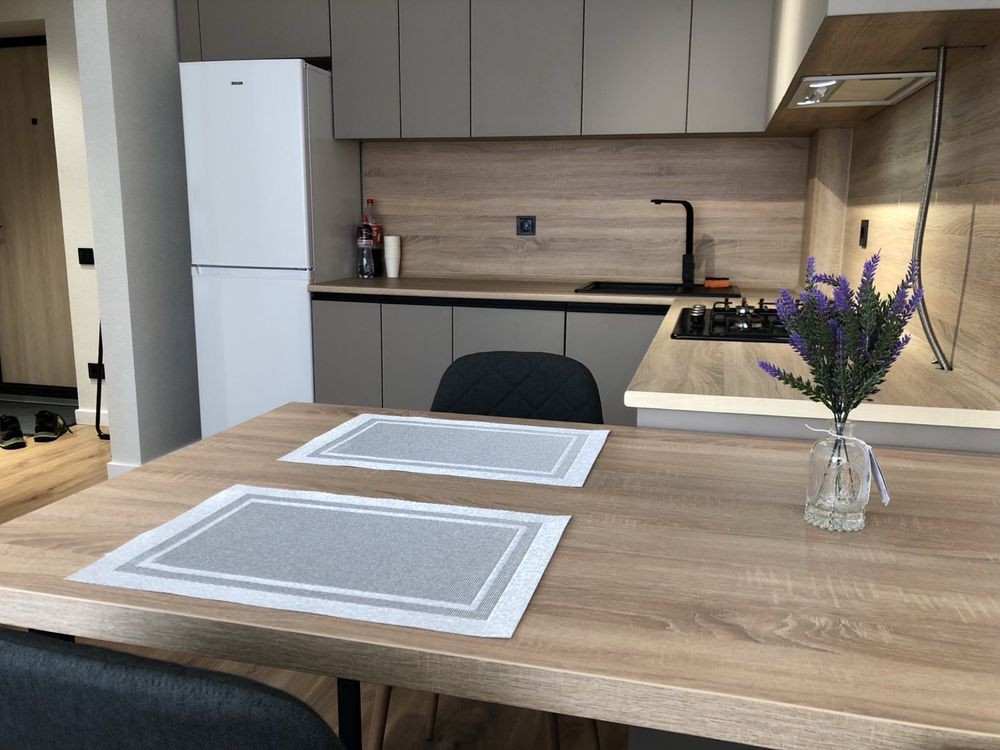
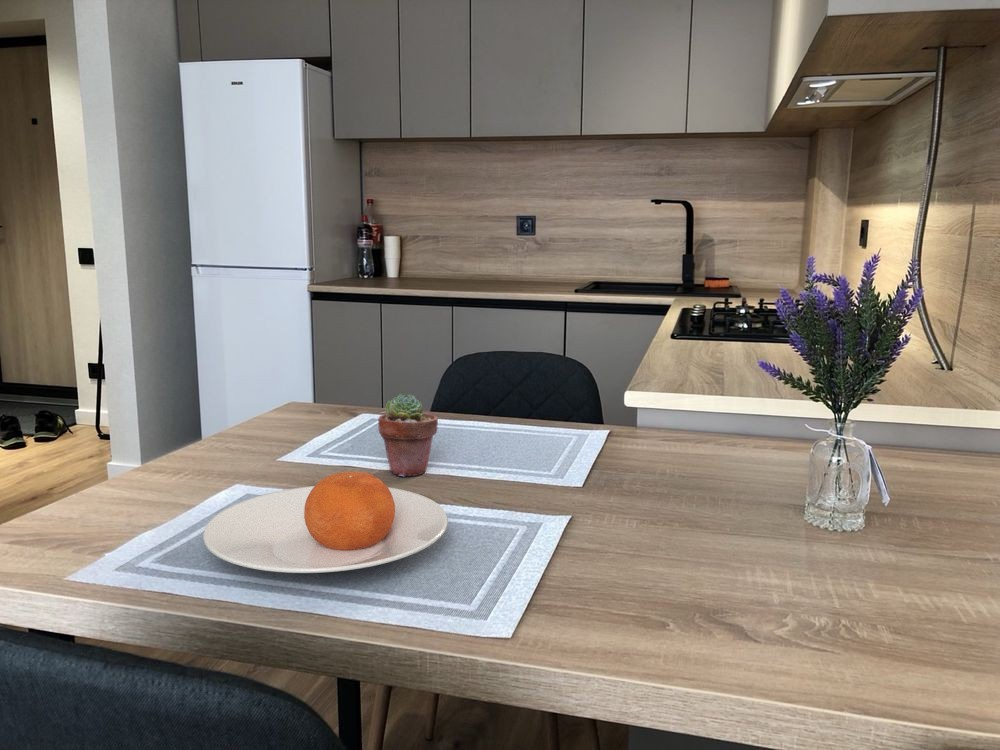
+ potted succulent [377,393,439,478]
+ plate [202,471,449,574]
